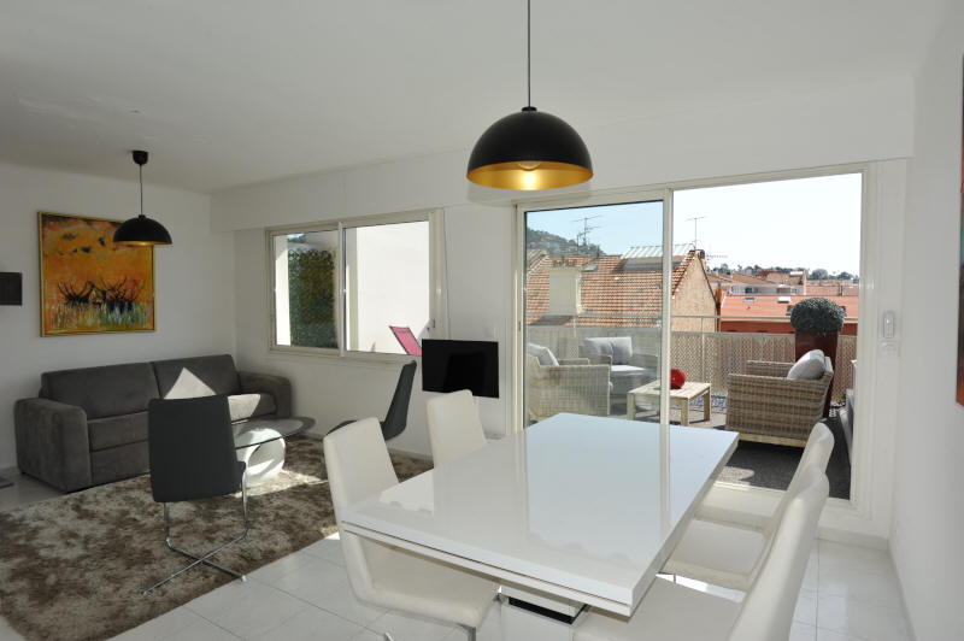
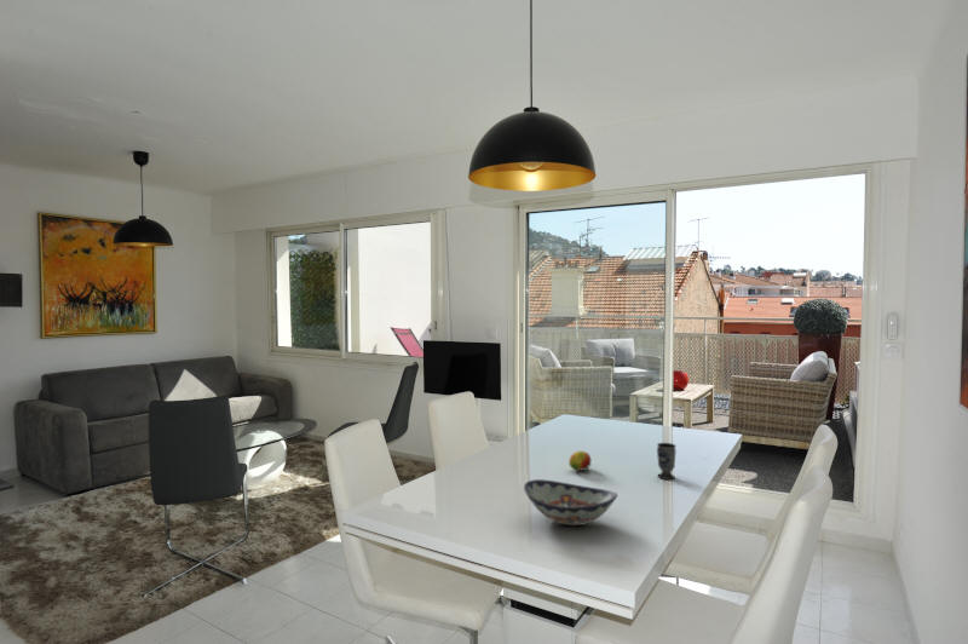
+ fruit [567,449,593,472]
+ decorative bowl [523,478,618,527]
+ cup [656,442,678,481]
